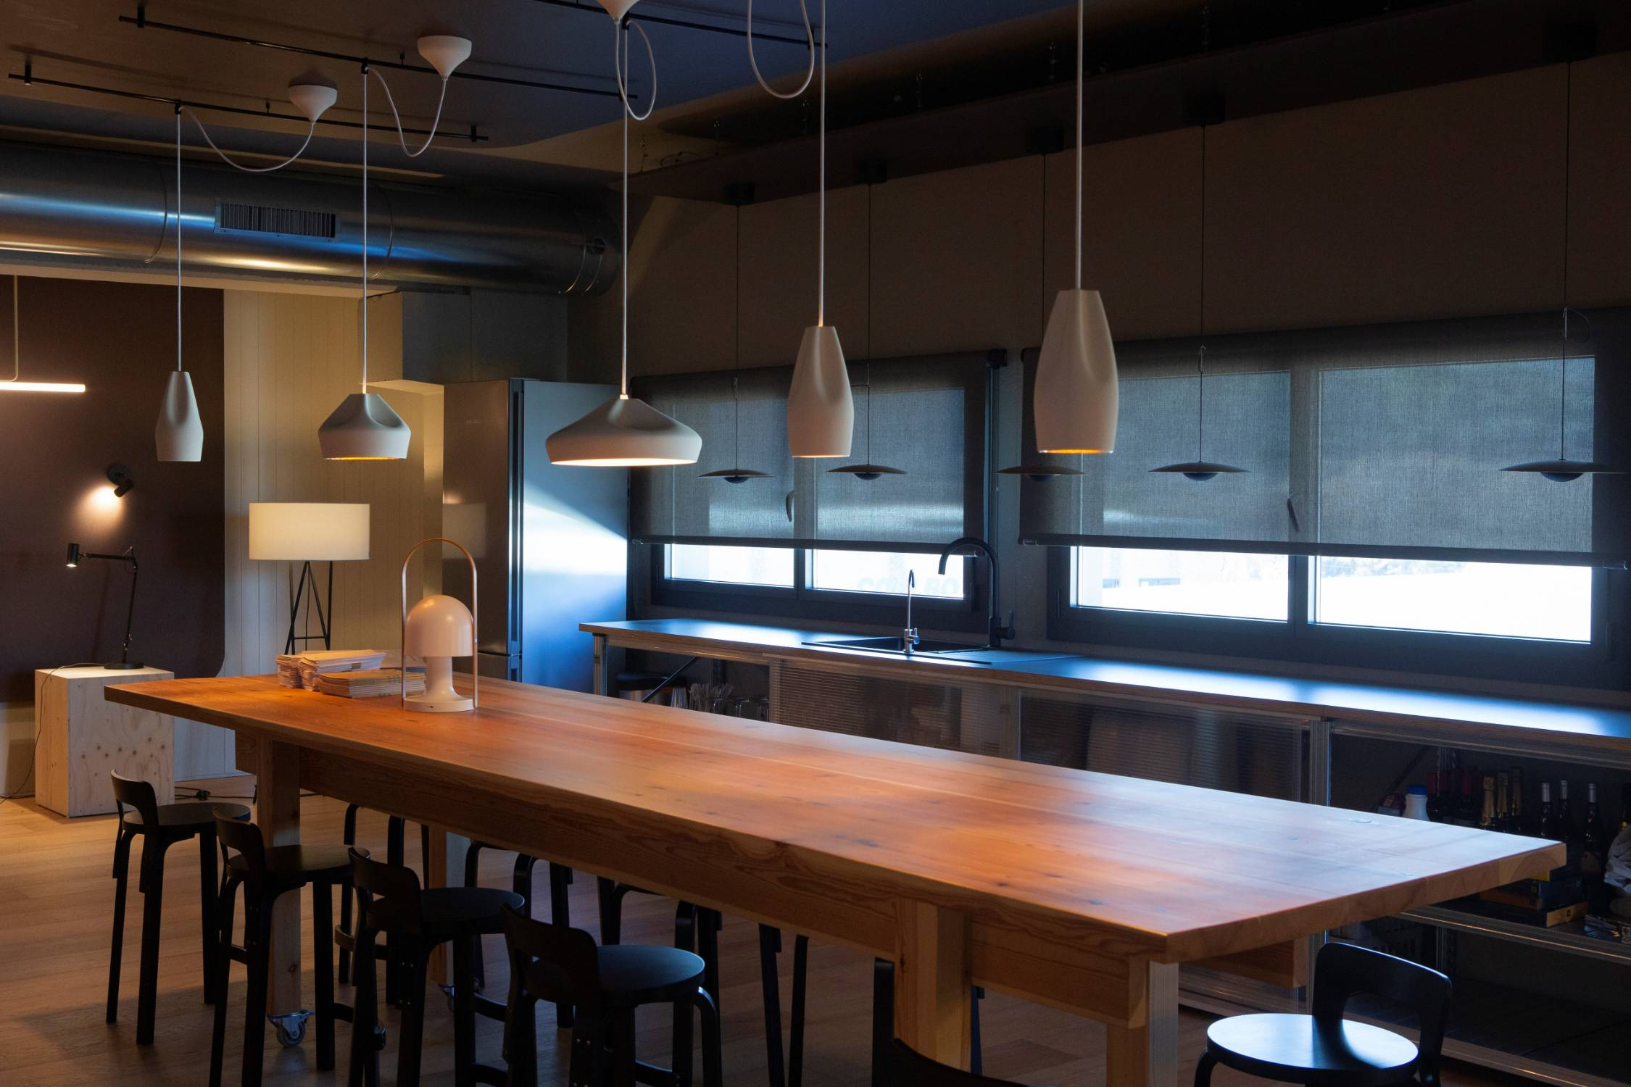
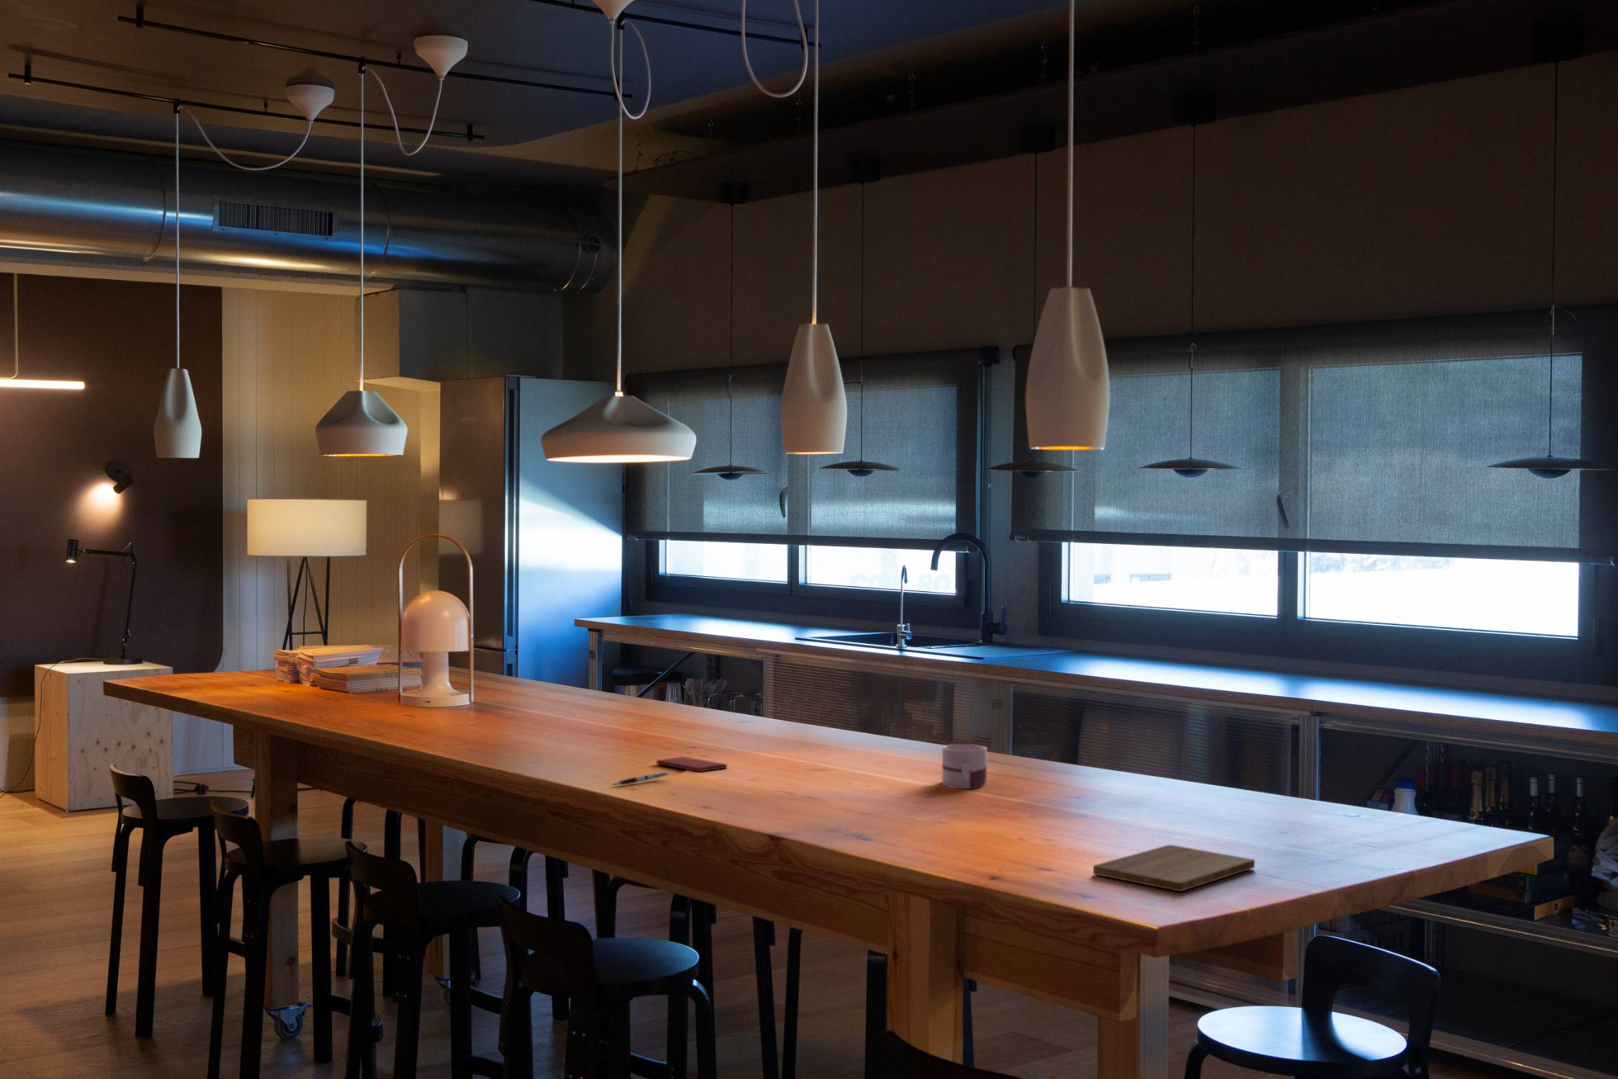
+ mug [941,744,987,789]
+ pen [612,771,671,786]
+ cutting board [1092,844,1256,892]
+ smartphone [656,756,728,773]
